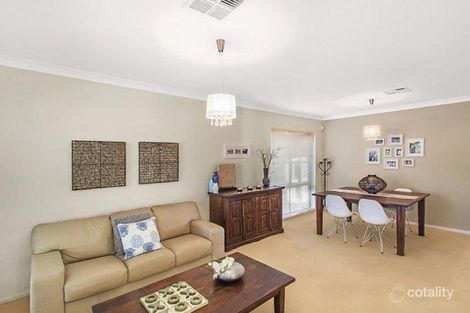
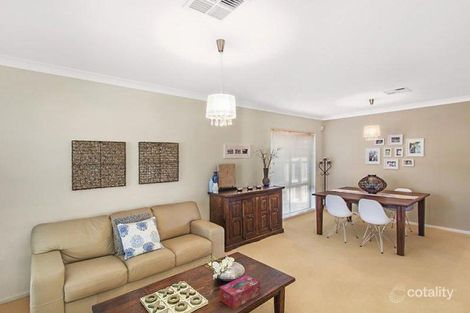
+ tissue box [219,274,261,310]
